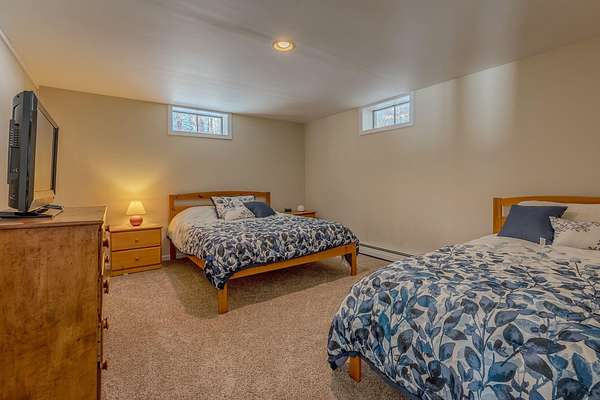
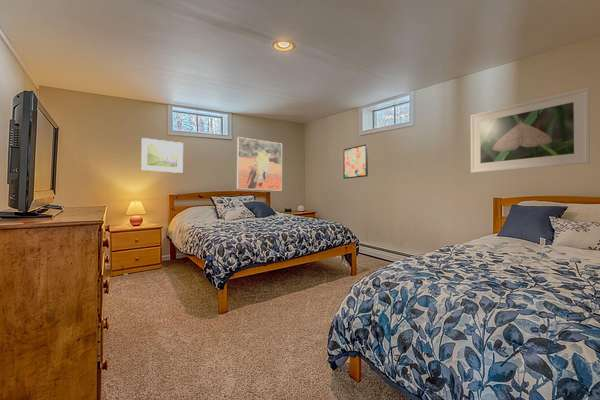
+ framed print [236,136,283,191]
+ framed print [140,137,184,174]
+ wall art [343,143,369,180]
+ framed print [470,87,591,174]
